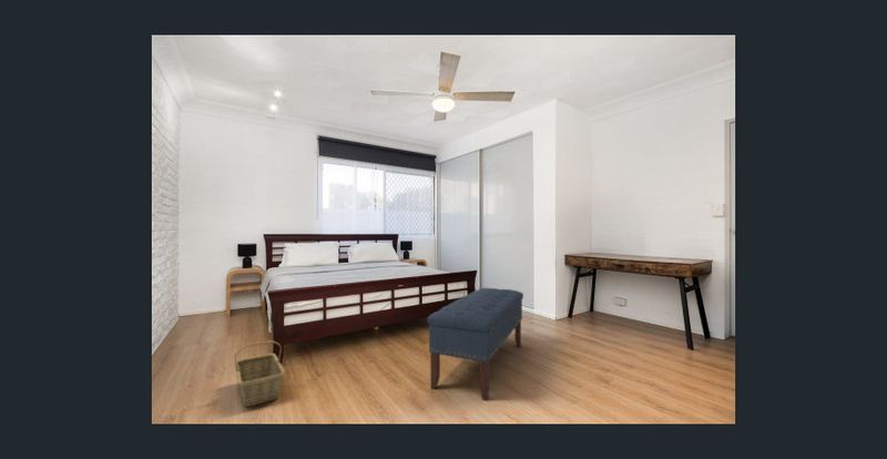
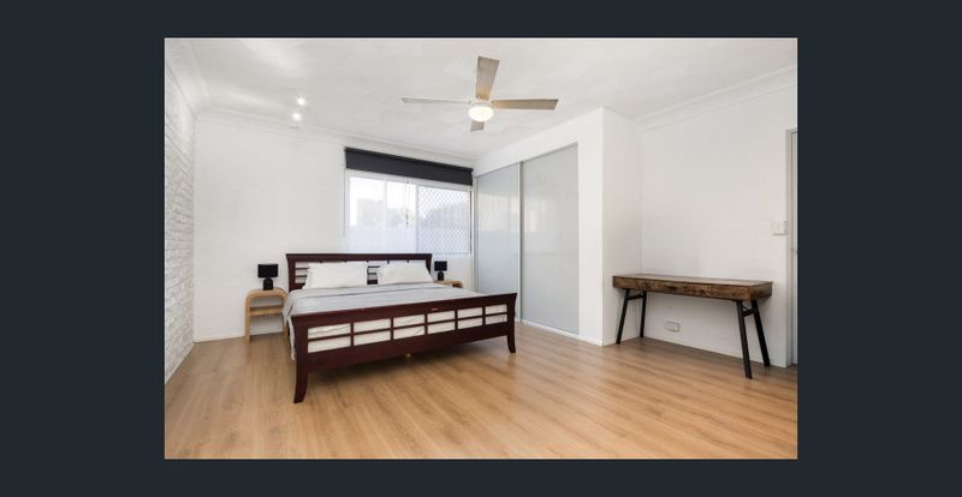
- bench [426,287,524,401]
- basket [233,340,286,408]
